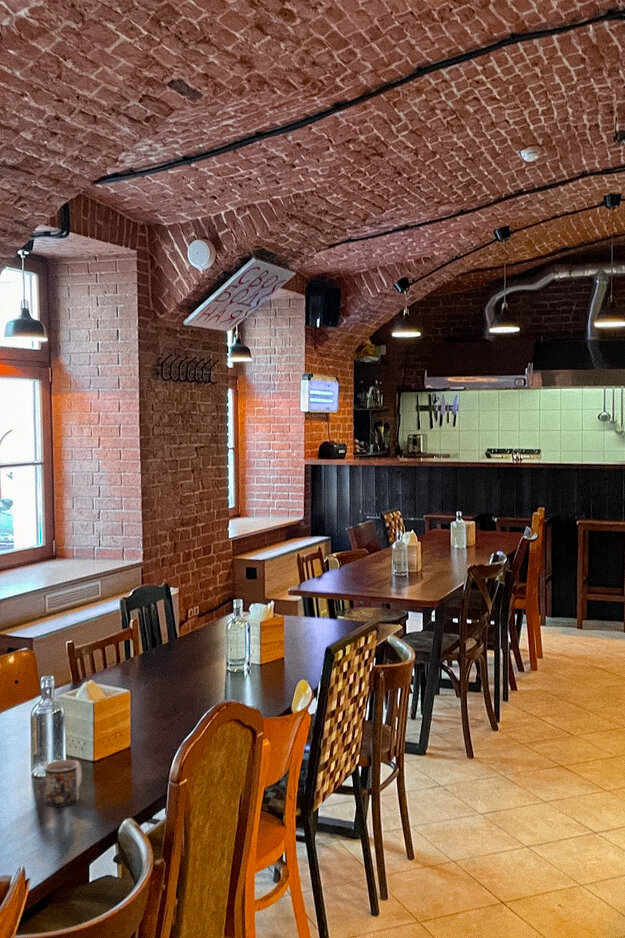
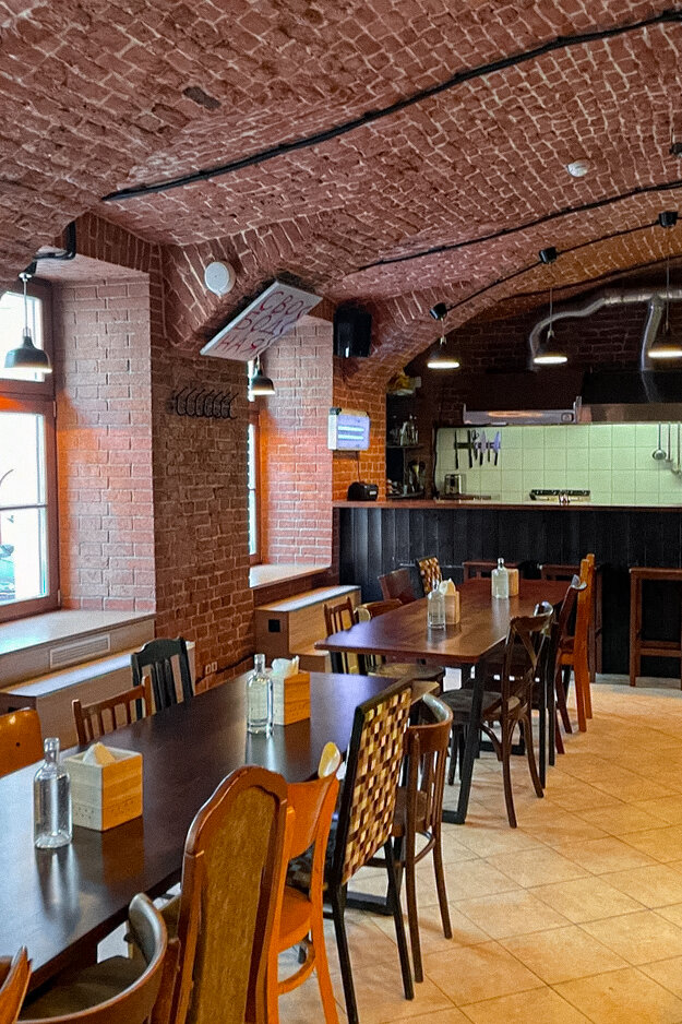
- mug [44,759,83,807]
